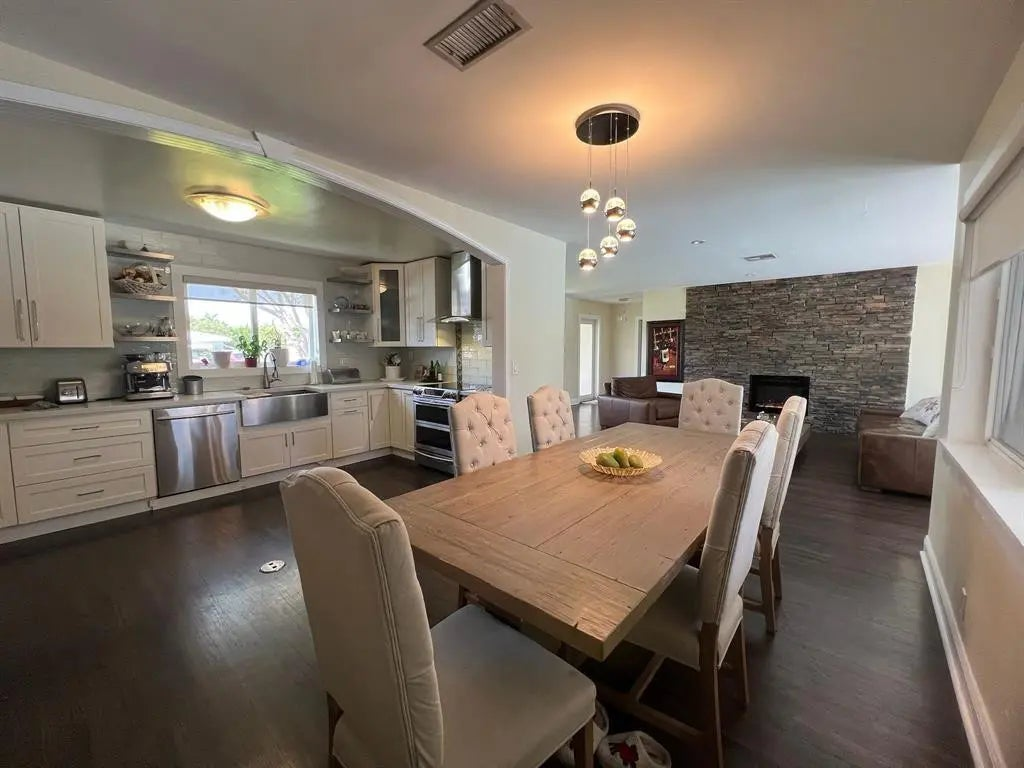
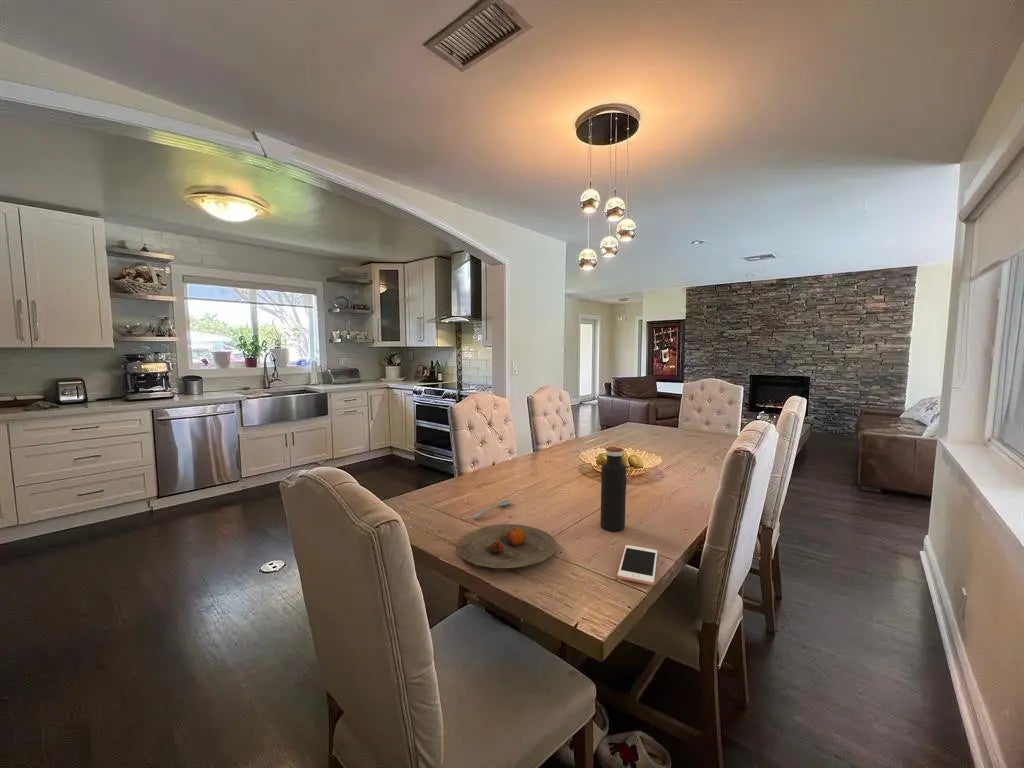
+ spoon [472,499,512,519]
+ plate [456,523,558,569]
+ water bottle [599,446,628,532]
+ cell phone [617,544,658,586]
